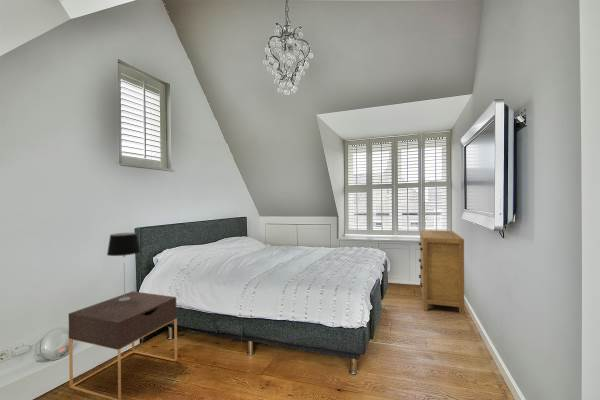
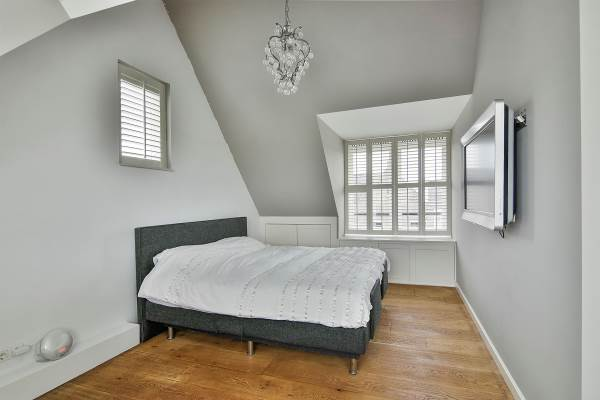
- dresser [418,229,465,315]
- table lamp [106,232,141,301]
- nightstand [68,290,178,400]
